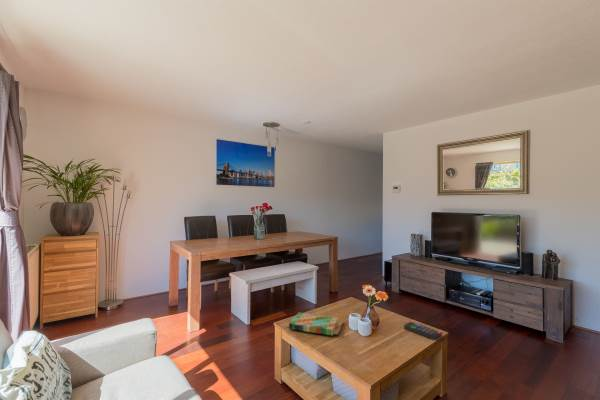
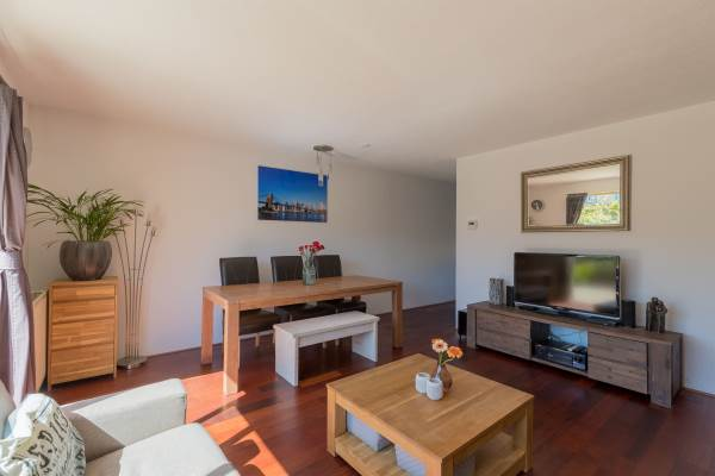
- board game [286,311,344,336]
- remote control [403,321,443,341]
